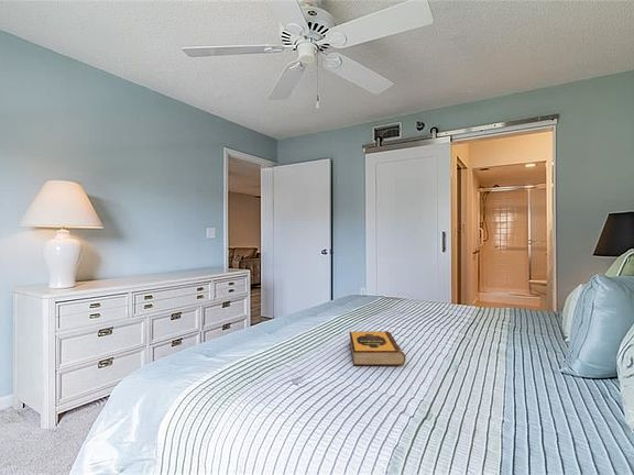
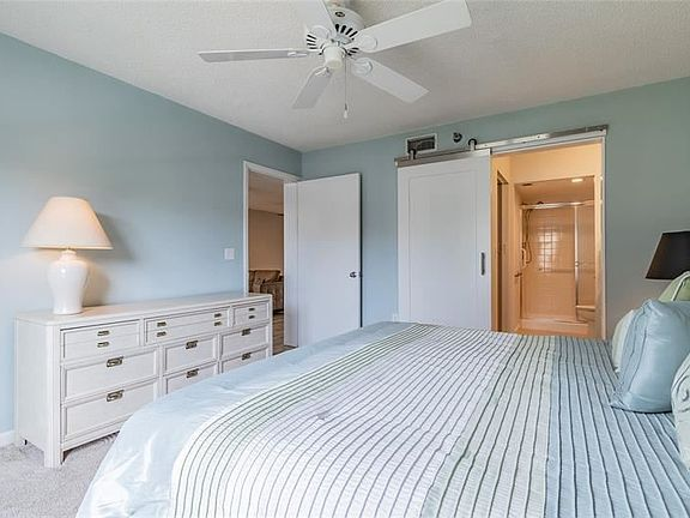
- hardback book [348,330,406,367]
